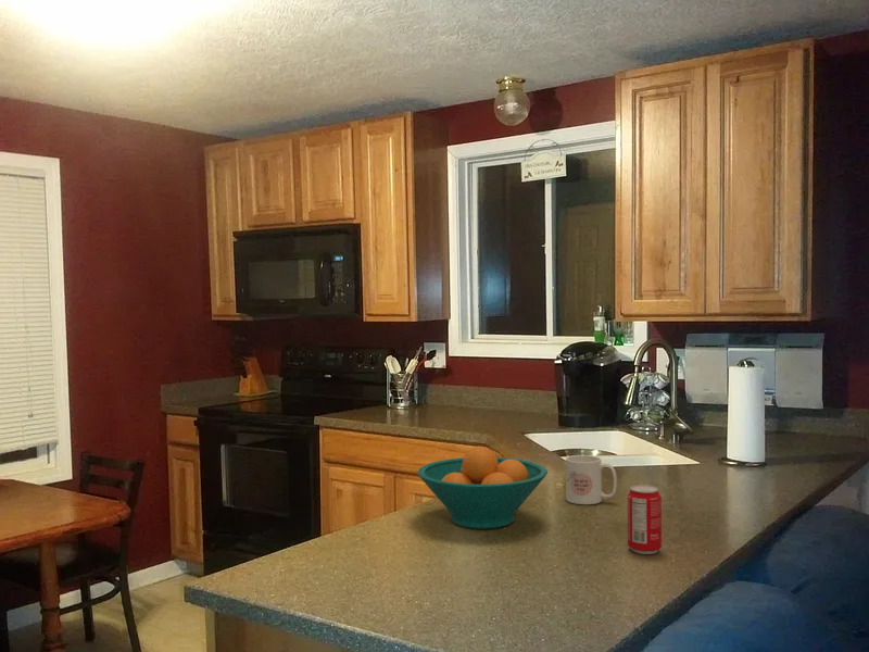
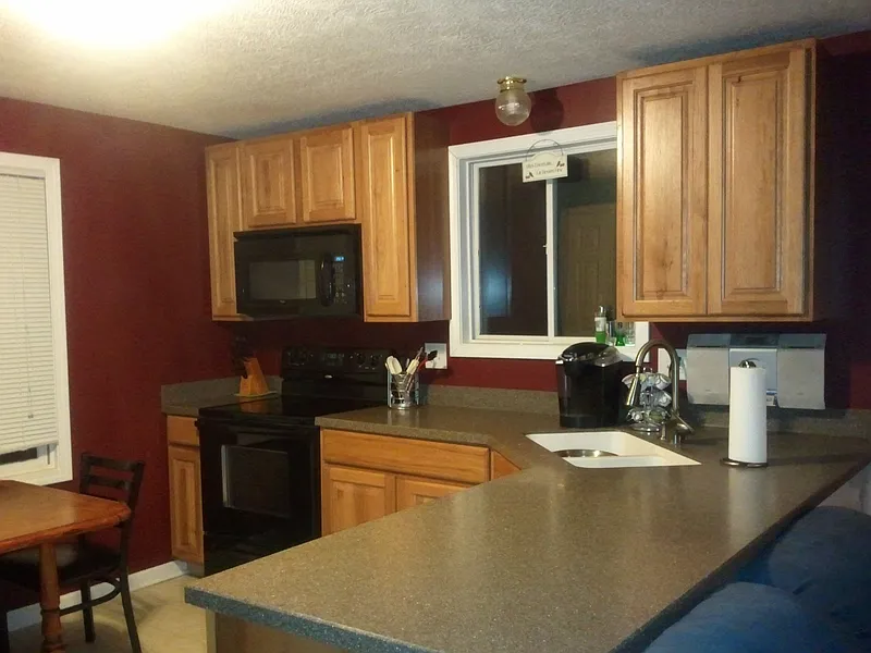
- fruit bowl [416,446,549,530]
- mug [565,454,618,505]
- beverage can [627,484,663,555]
